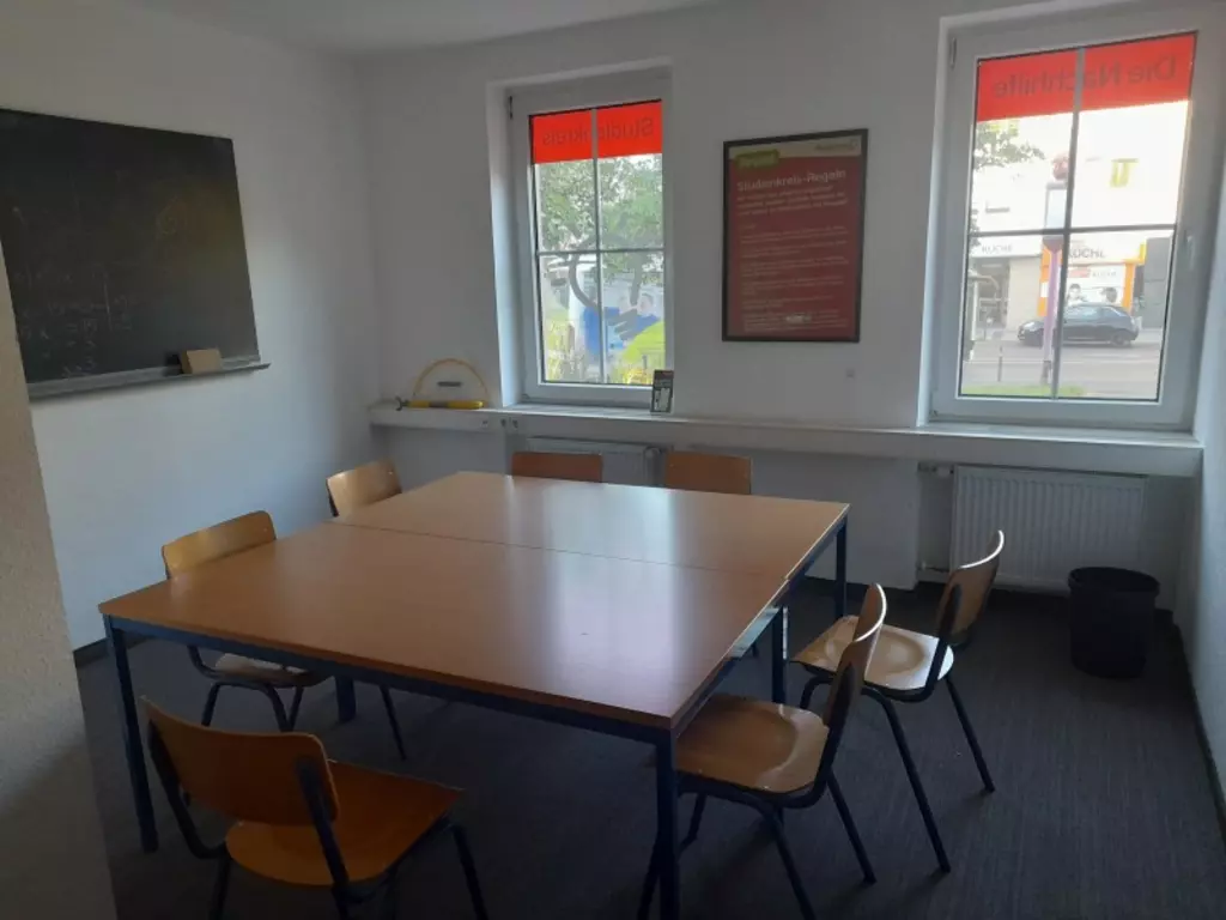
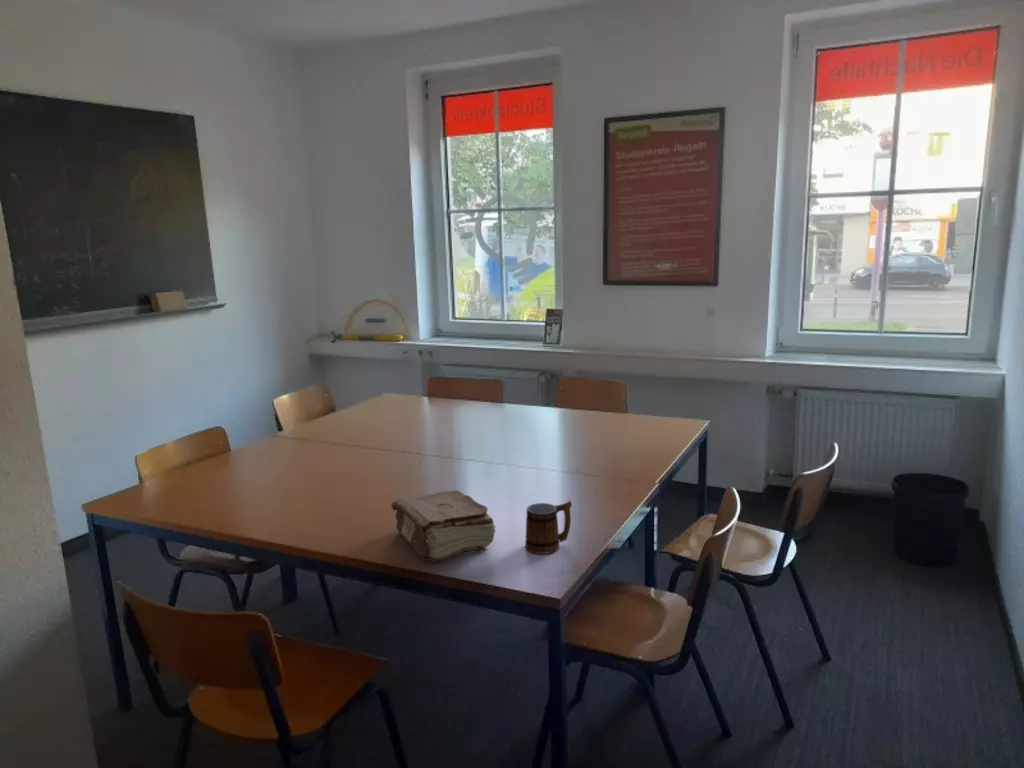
+ book [391,489,497,563]
+ mug [524,500,573,555]
